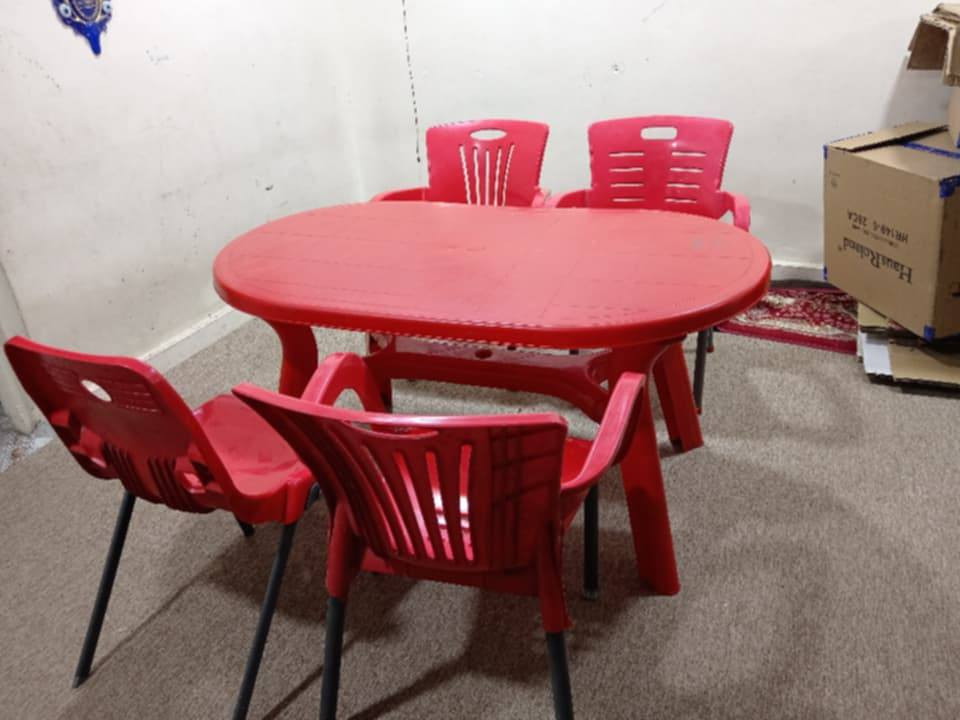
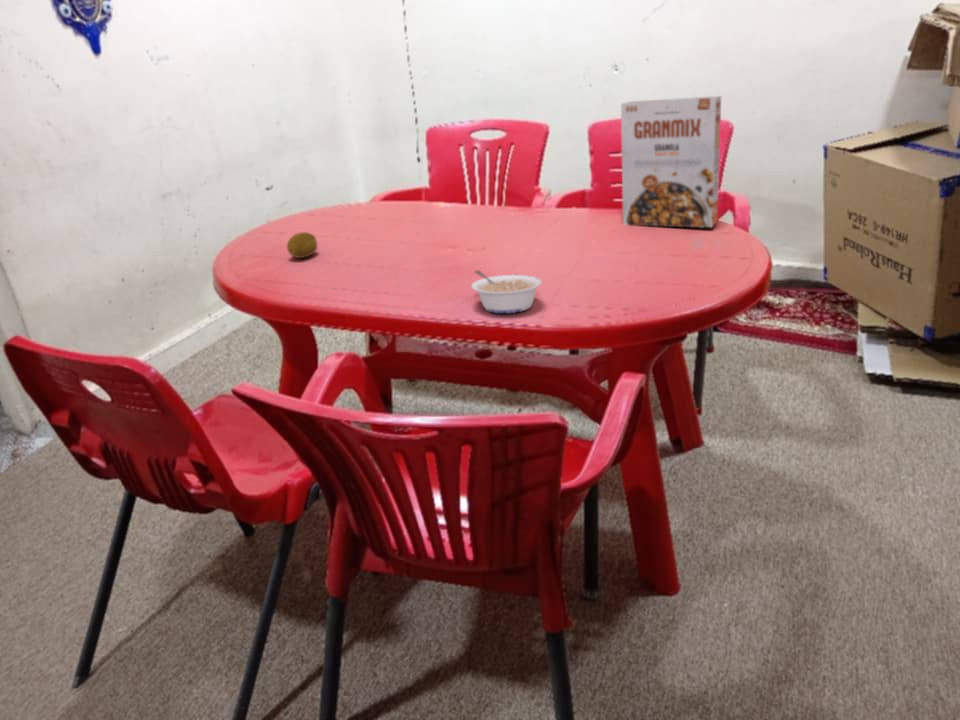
+ cereal box [620,95,722,228]
+ legume [470,269,543,314]
+ fruit [286,231,318,259]
